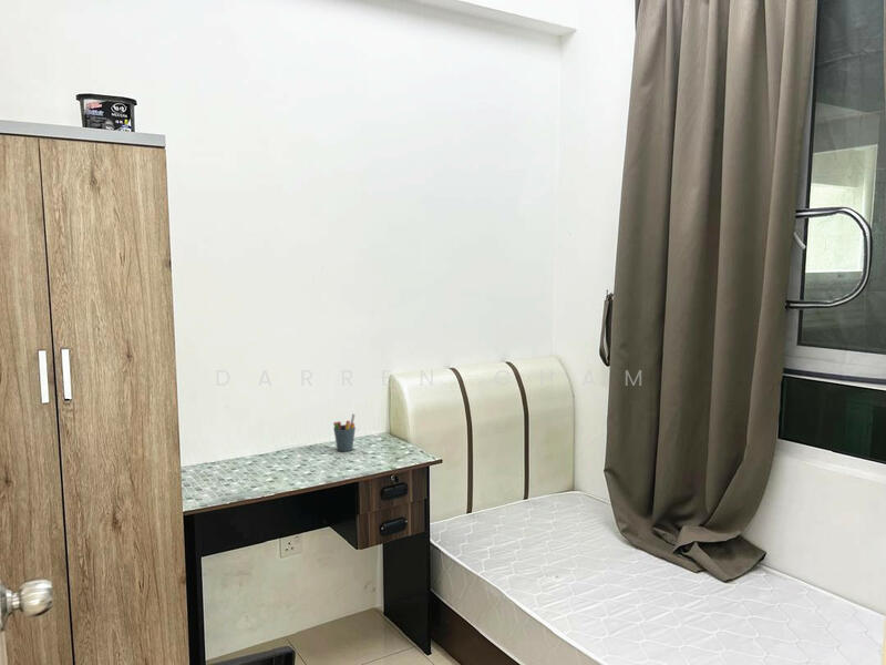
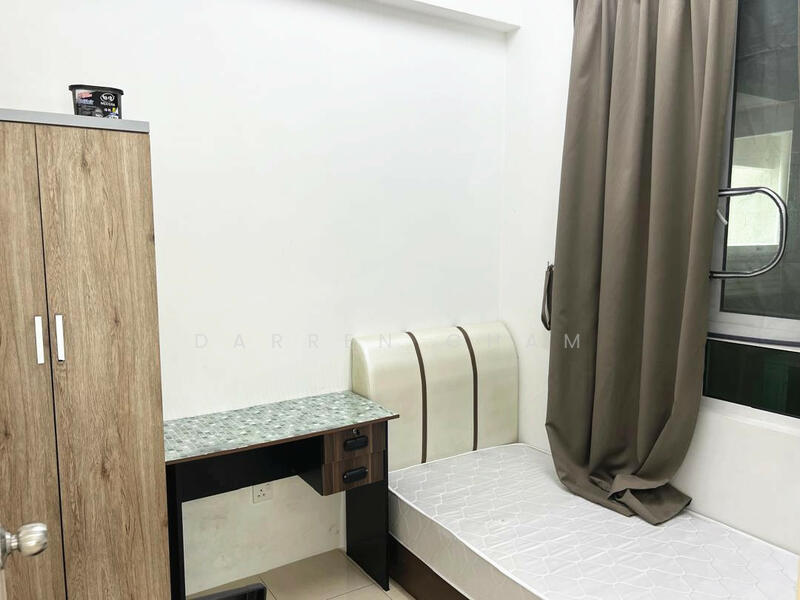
- pen holder [332,412,357,452]
